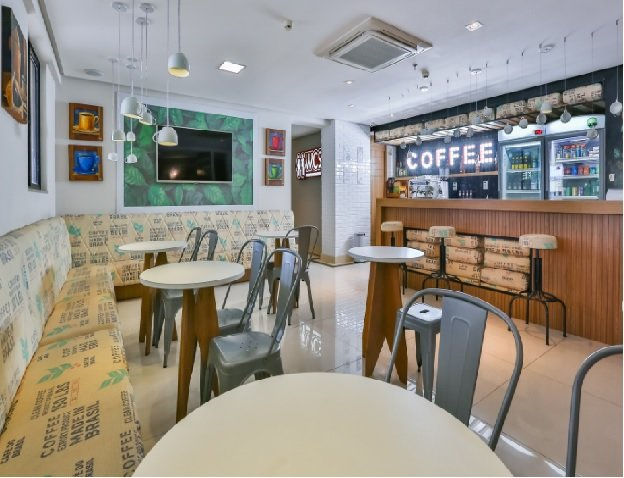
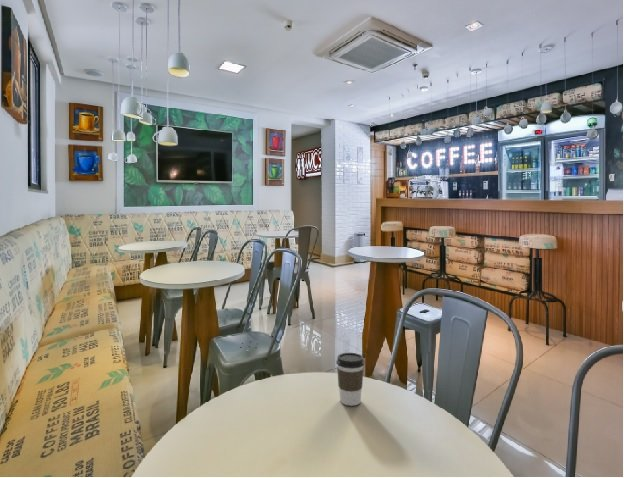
+ coffee cup [335,352,365,407]
